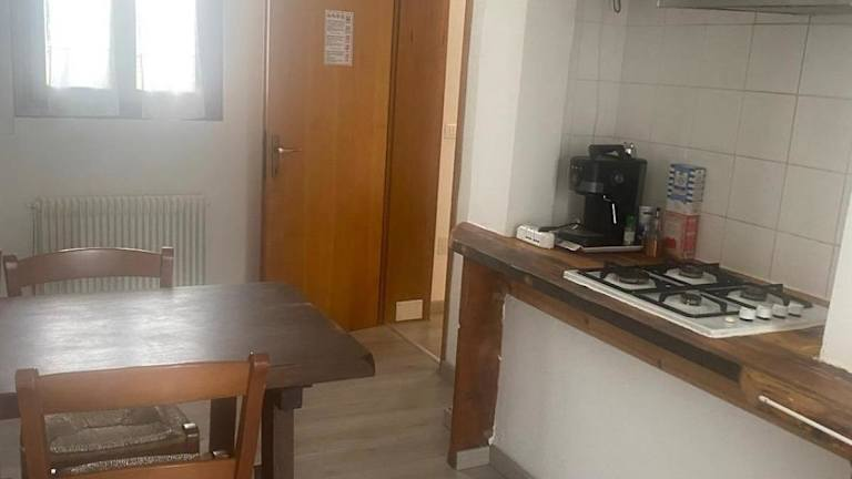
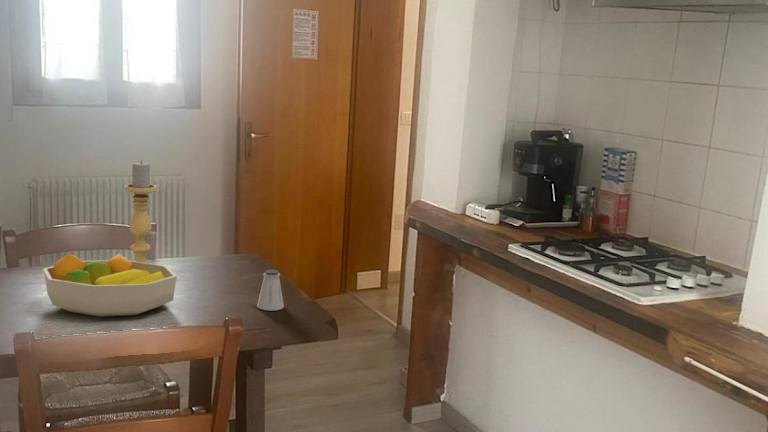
+ saltshaker [256,269,285,312]
+ fruit bowl [42,253,178,318]
+ candle holder [124,160,158,263]
